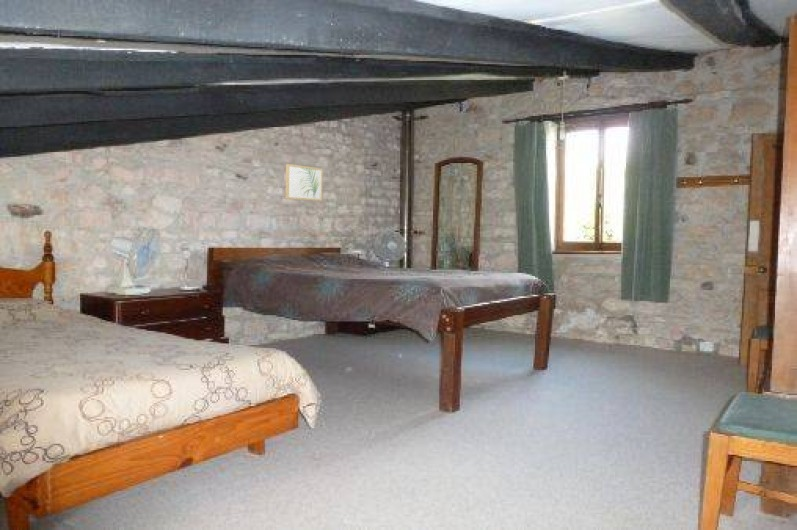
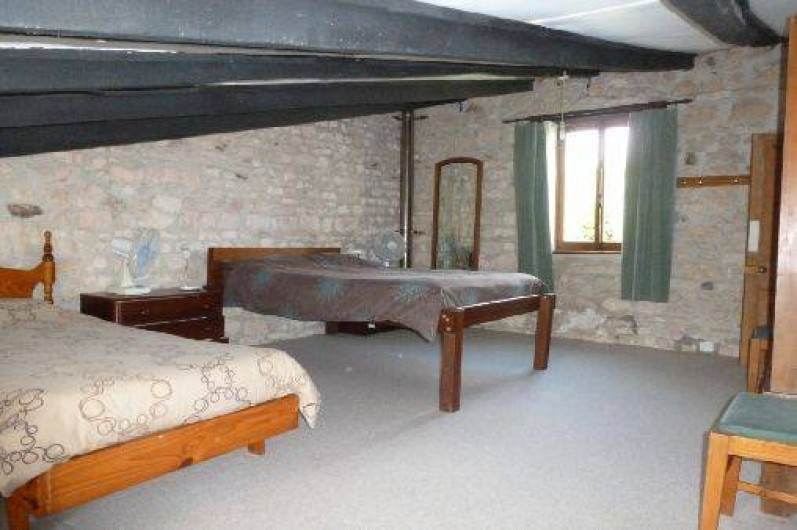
- wall art [285,163,324,202]
